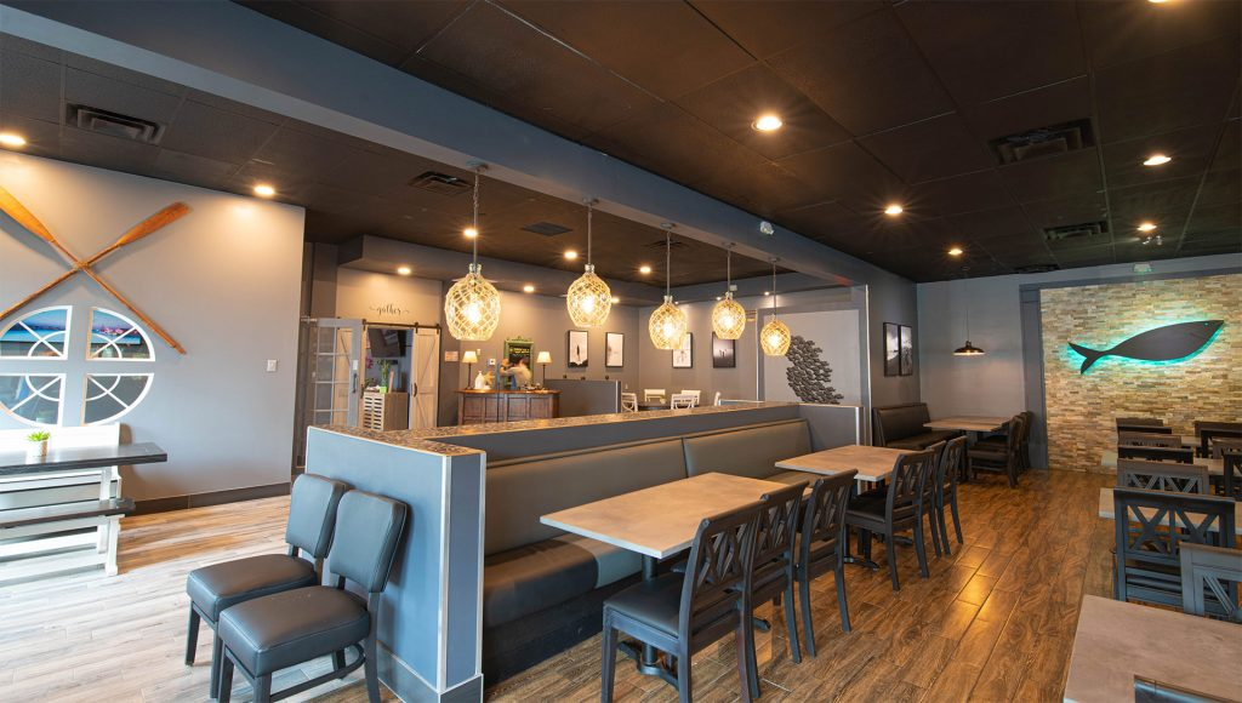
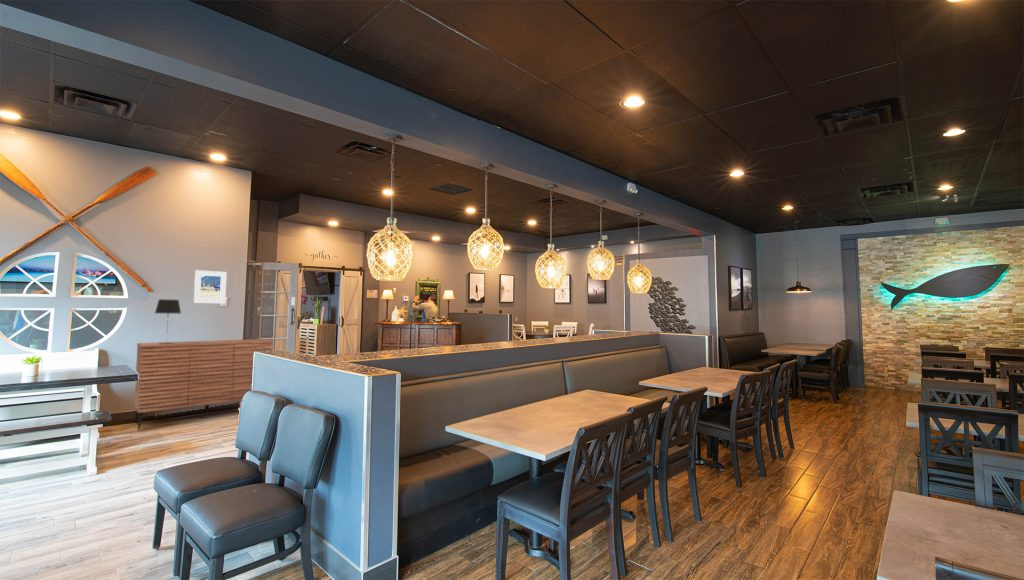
+ table lamp [154,298,182,344]
+ sideboard [133,338,275,431]
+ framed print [193,269,228,304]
